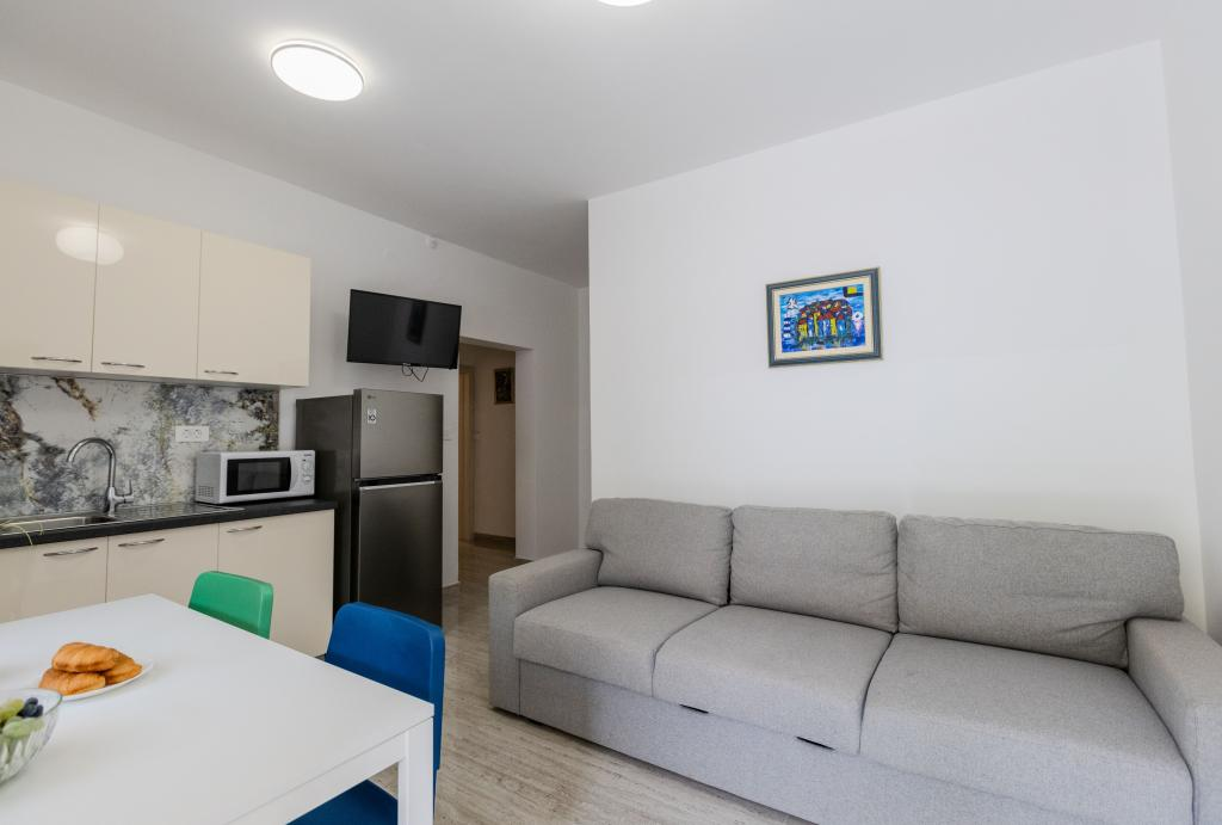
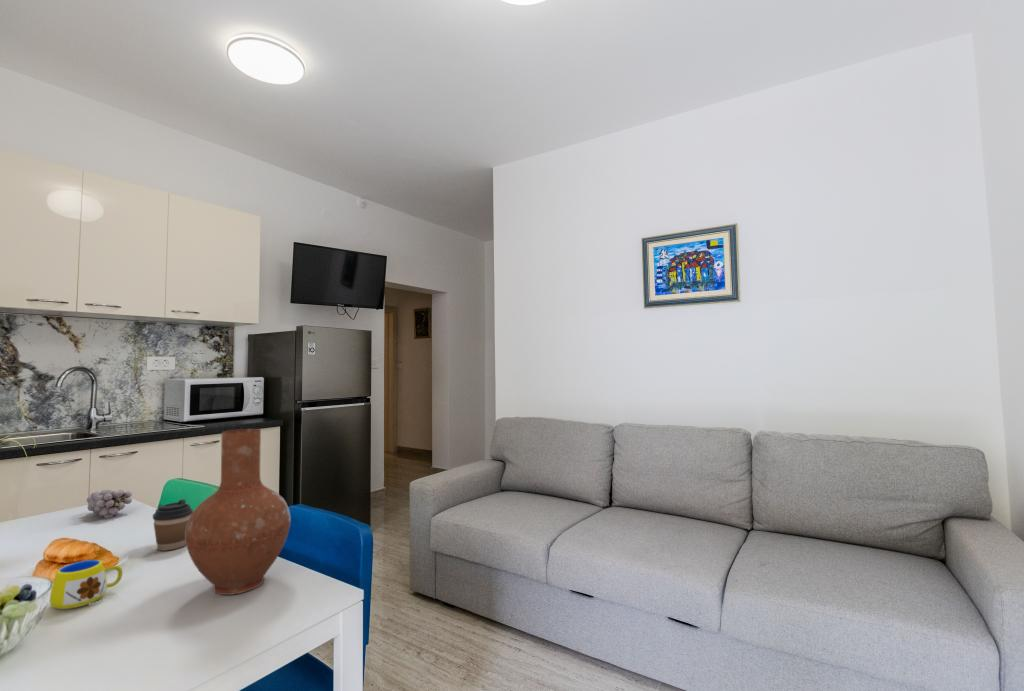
+ coffee cup [152,498,194,552]
+ vase [185,428,292,596]
+ fruit [86,489,133,519]
+ mug [49,559,123,610]
